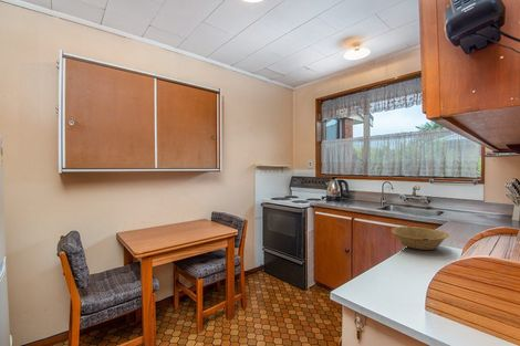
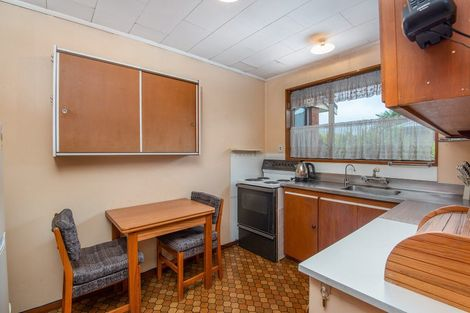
- bowl [391,226,450,251]
